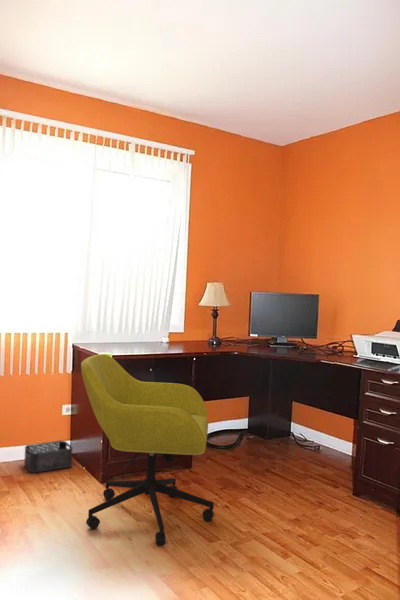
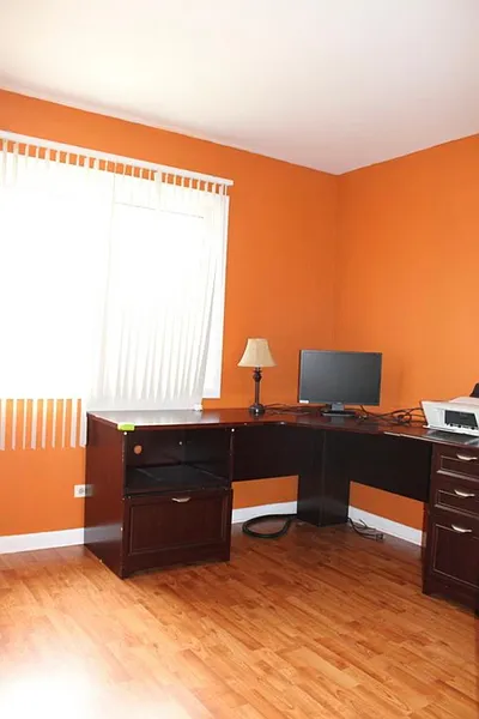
- storage bin [23,440,73,473]
- office chair [80,353,215,546]
